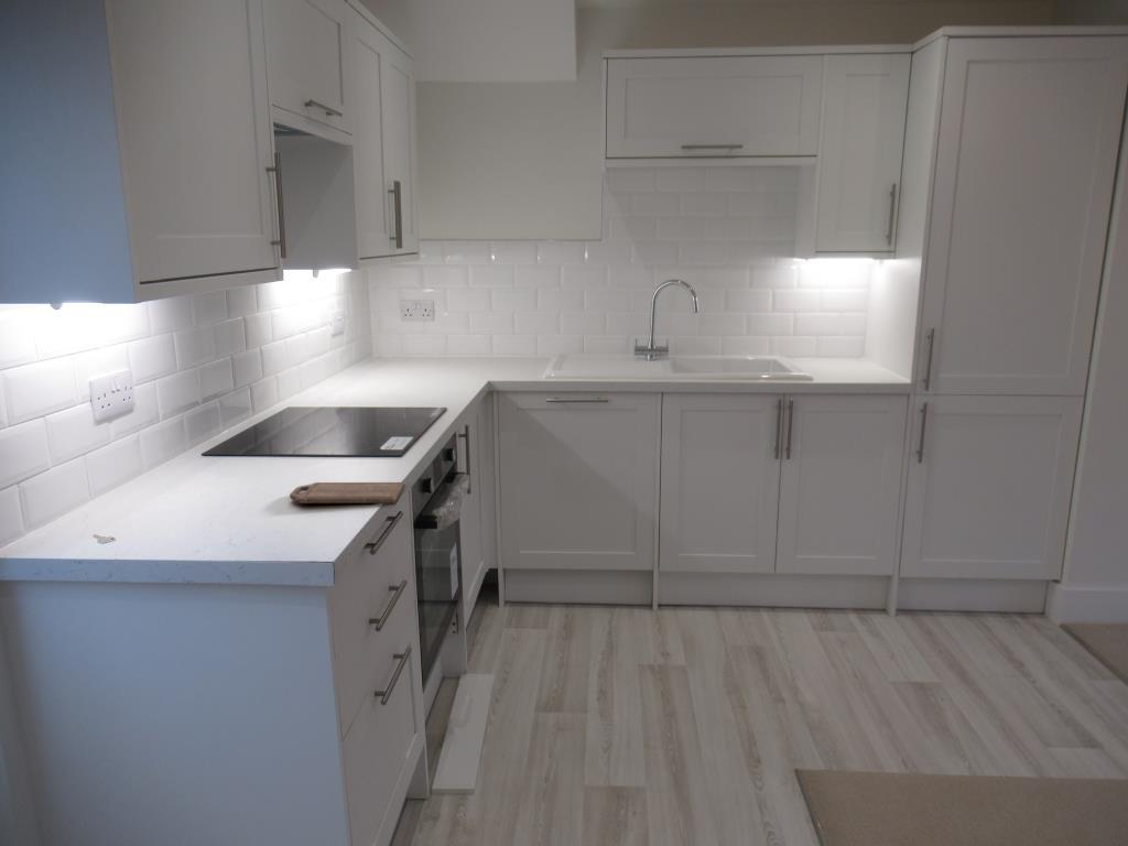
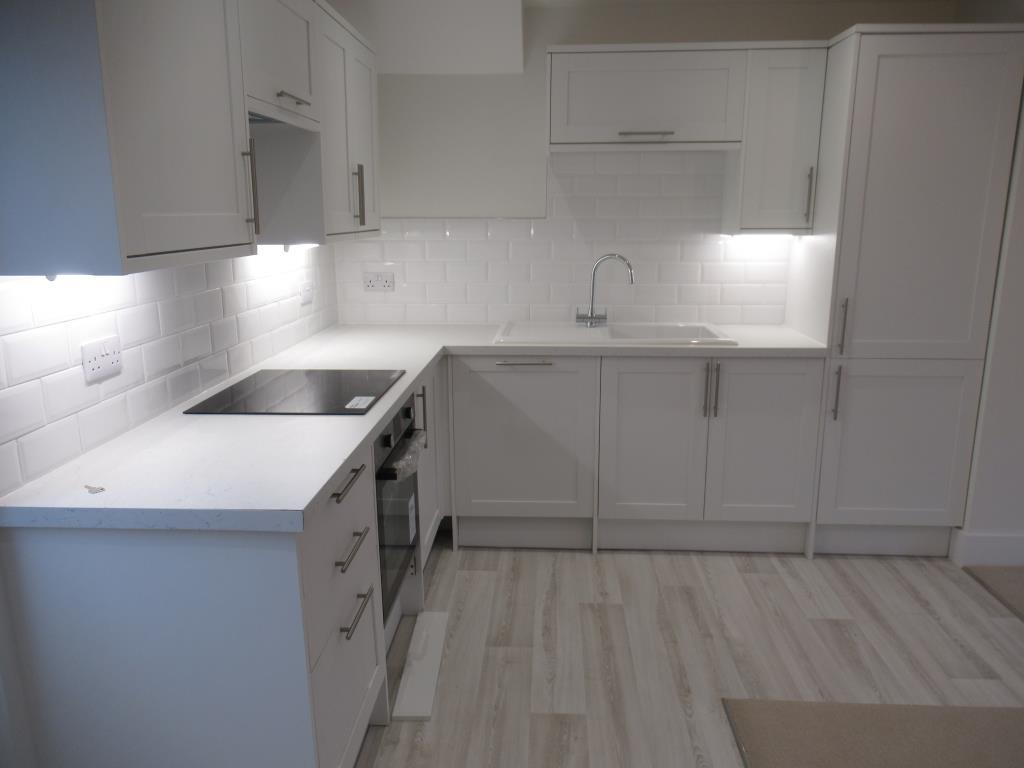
- cutting board [289,481,405,505]
